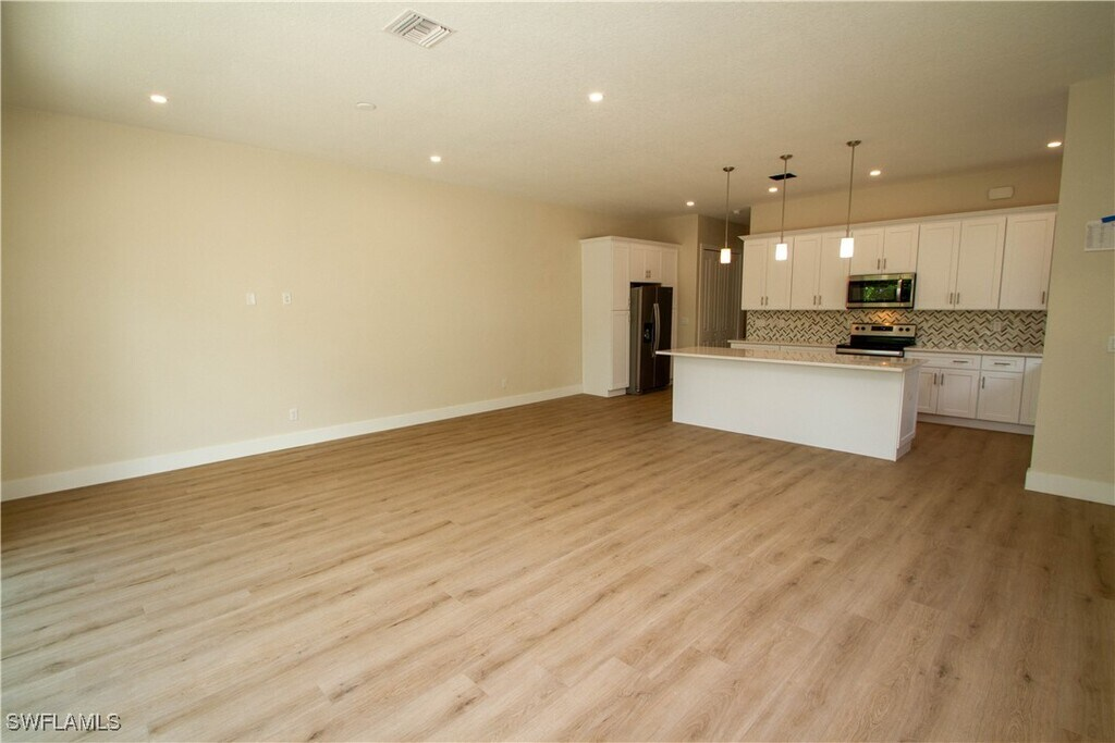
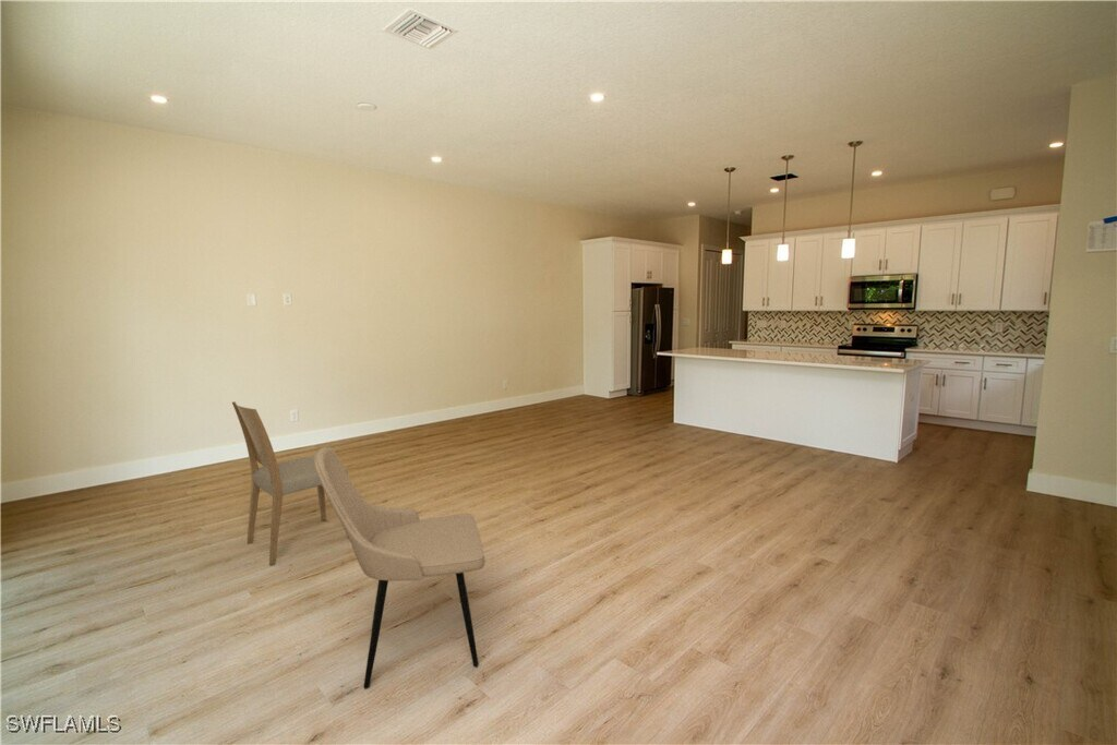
+ dining chair [314,446,487,689]
+ dining chair [231,400,349,566]
